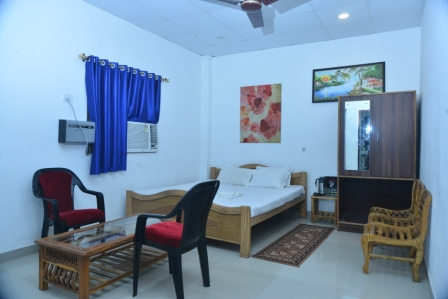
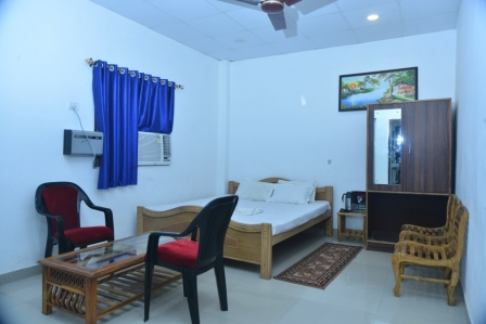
- wall art [239,82,283,144]
